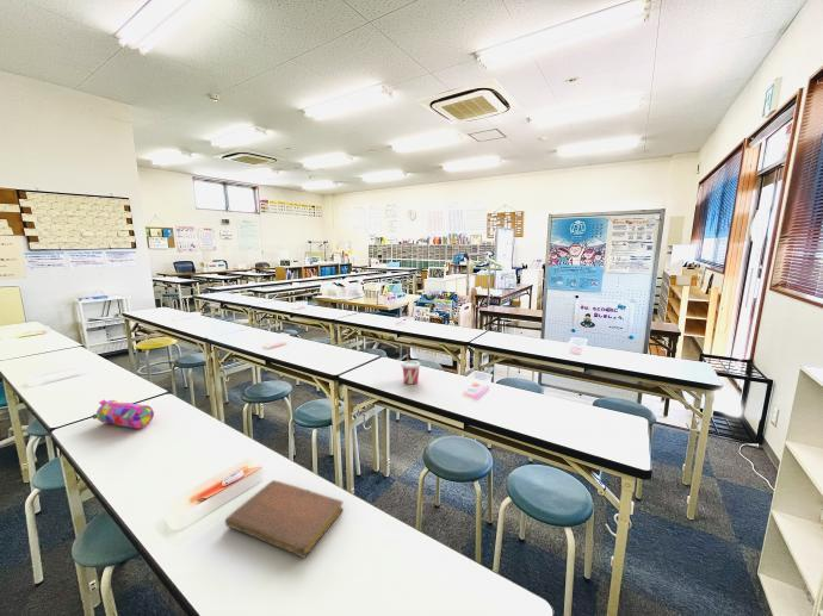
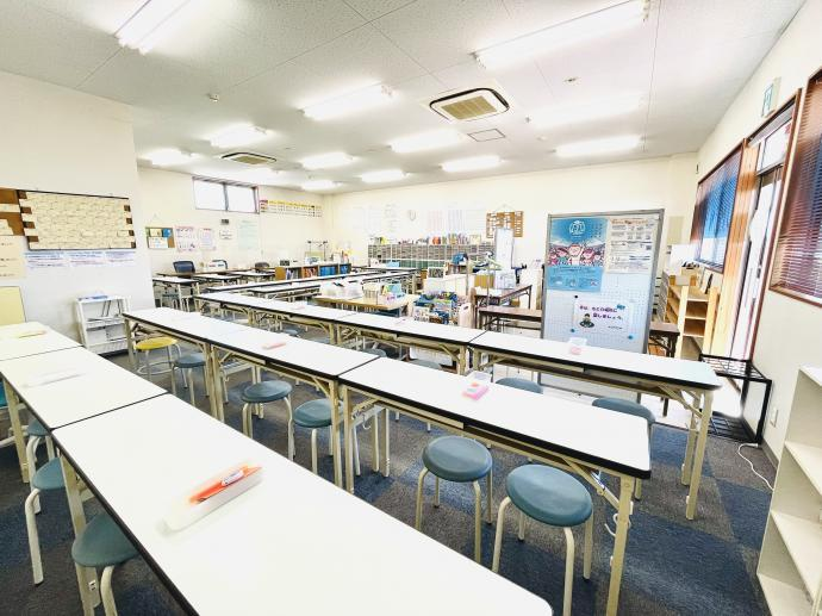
- notebook [224,479,345,559]
- cup [400,360,422,385]
- pencil case [92,398,155,429]
